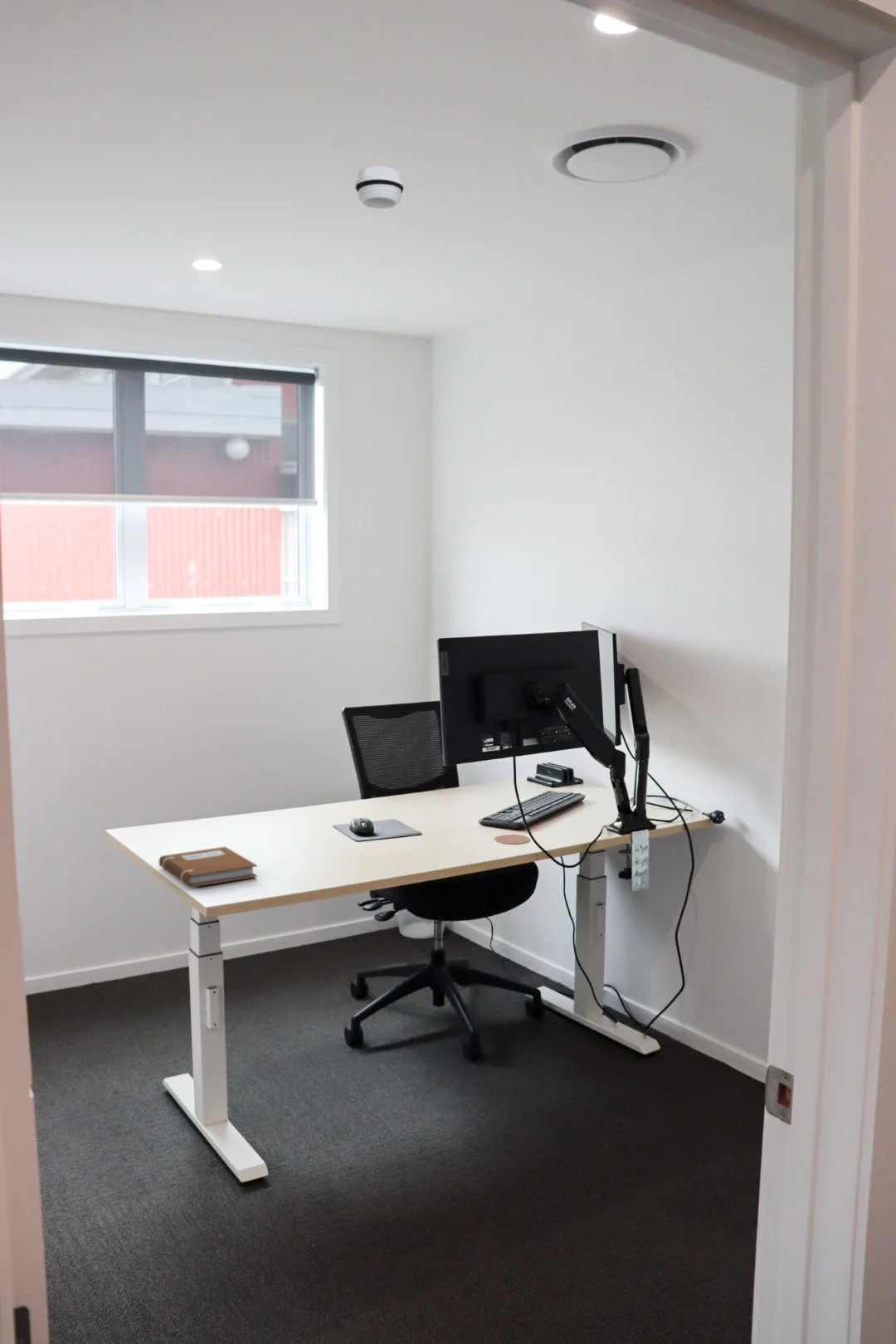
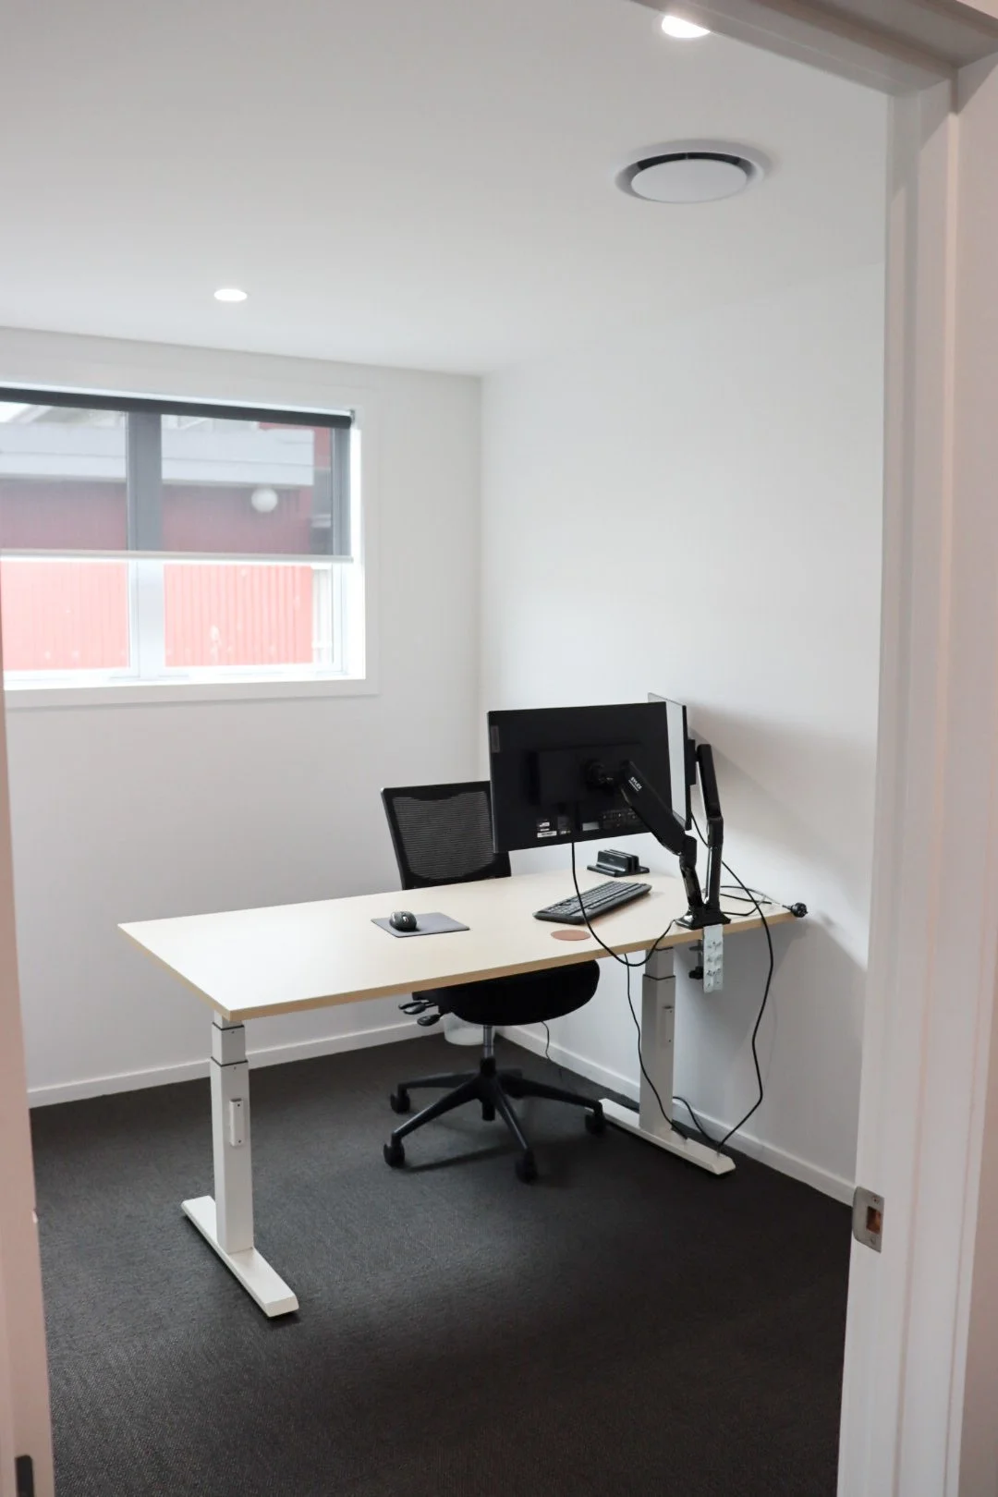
- notebook [158,845,258,888]
- smoke detector [354,165,405,210]
